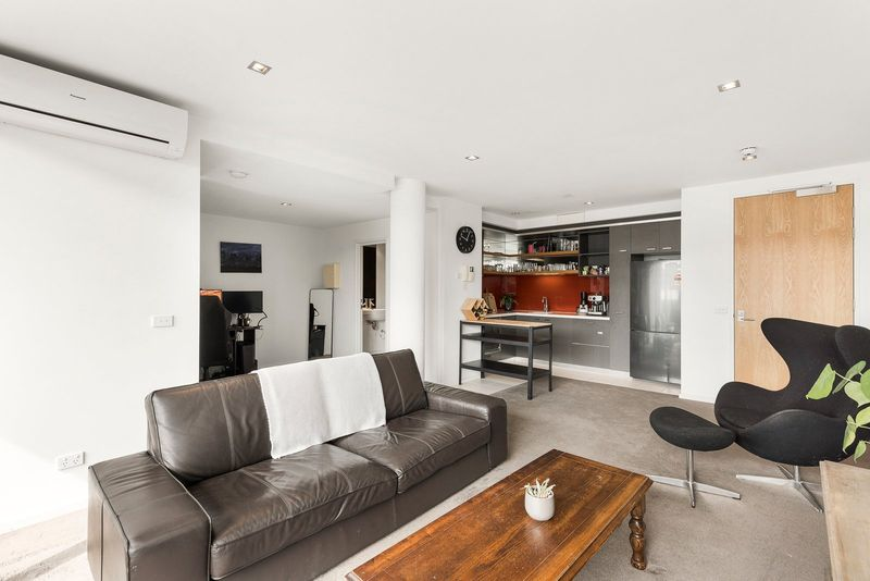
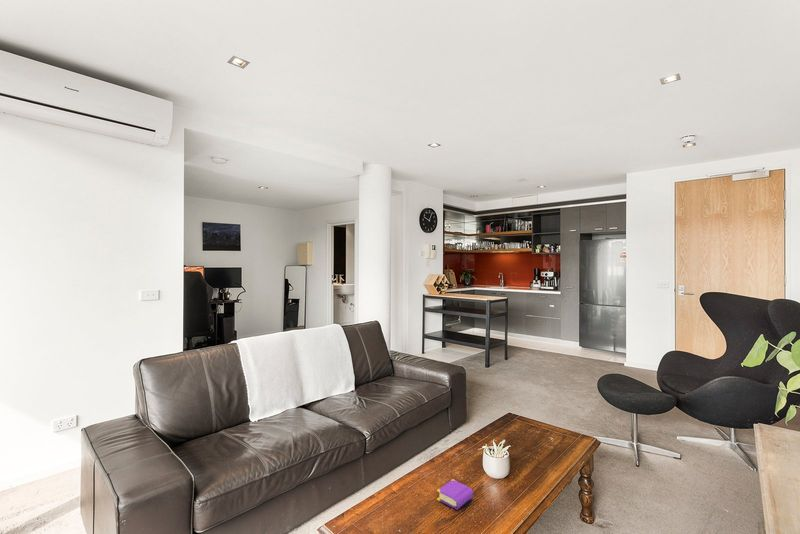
+ book [436,478,474,511]
